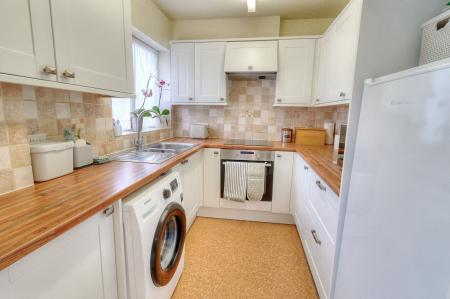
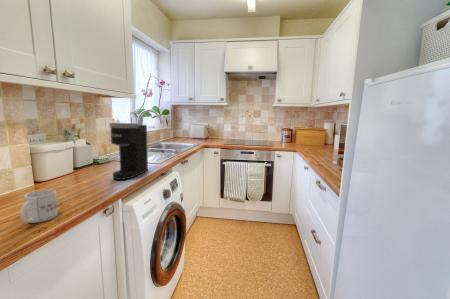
+ coffee maker [108,122,149,181]
+ mug [19,189,59,224]
